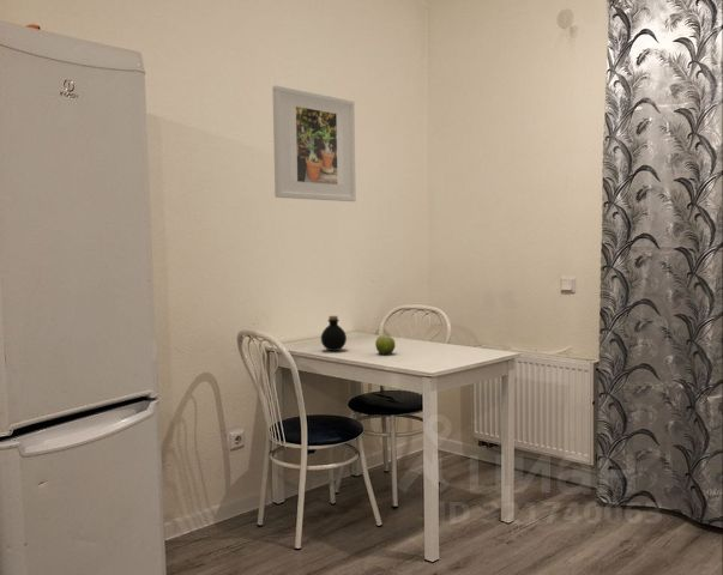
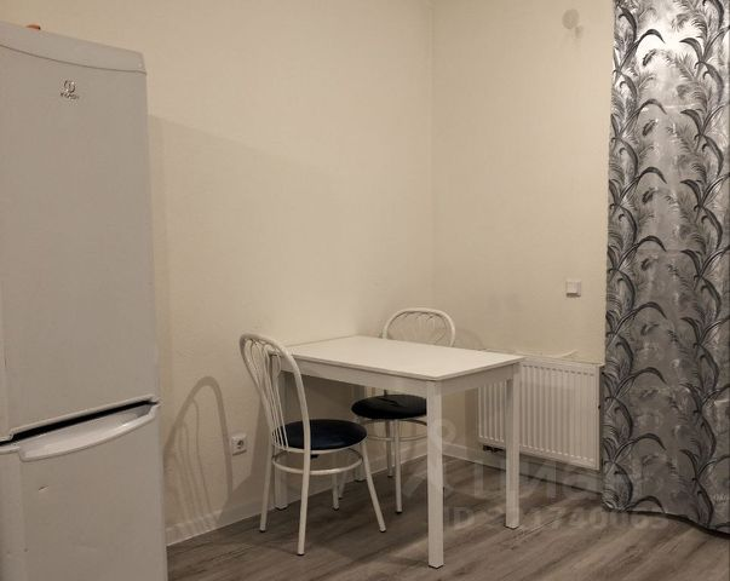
- bottle [320,315,348,352]
- fruit [374,333,397,356]
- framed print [271,84,357,202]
